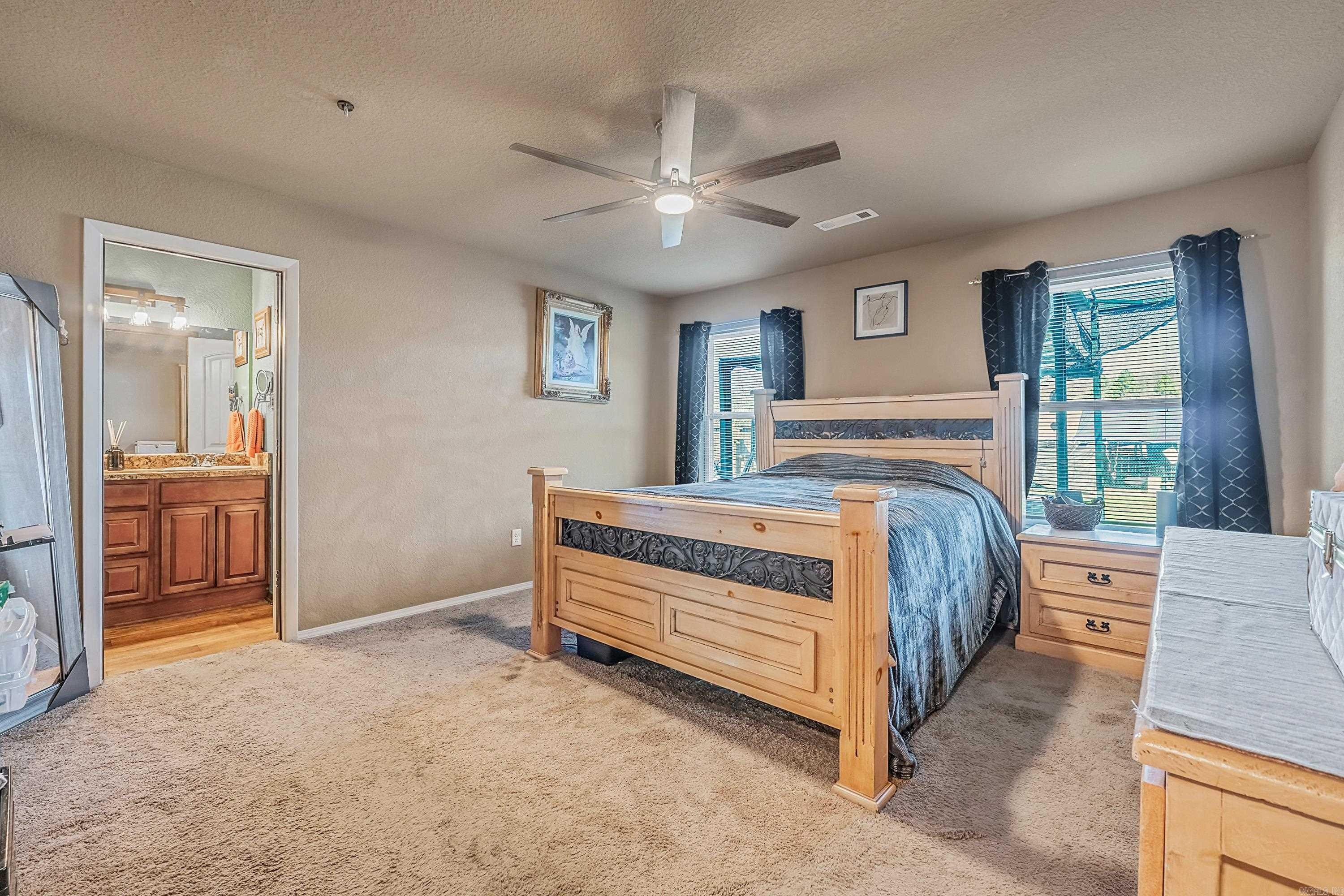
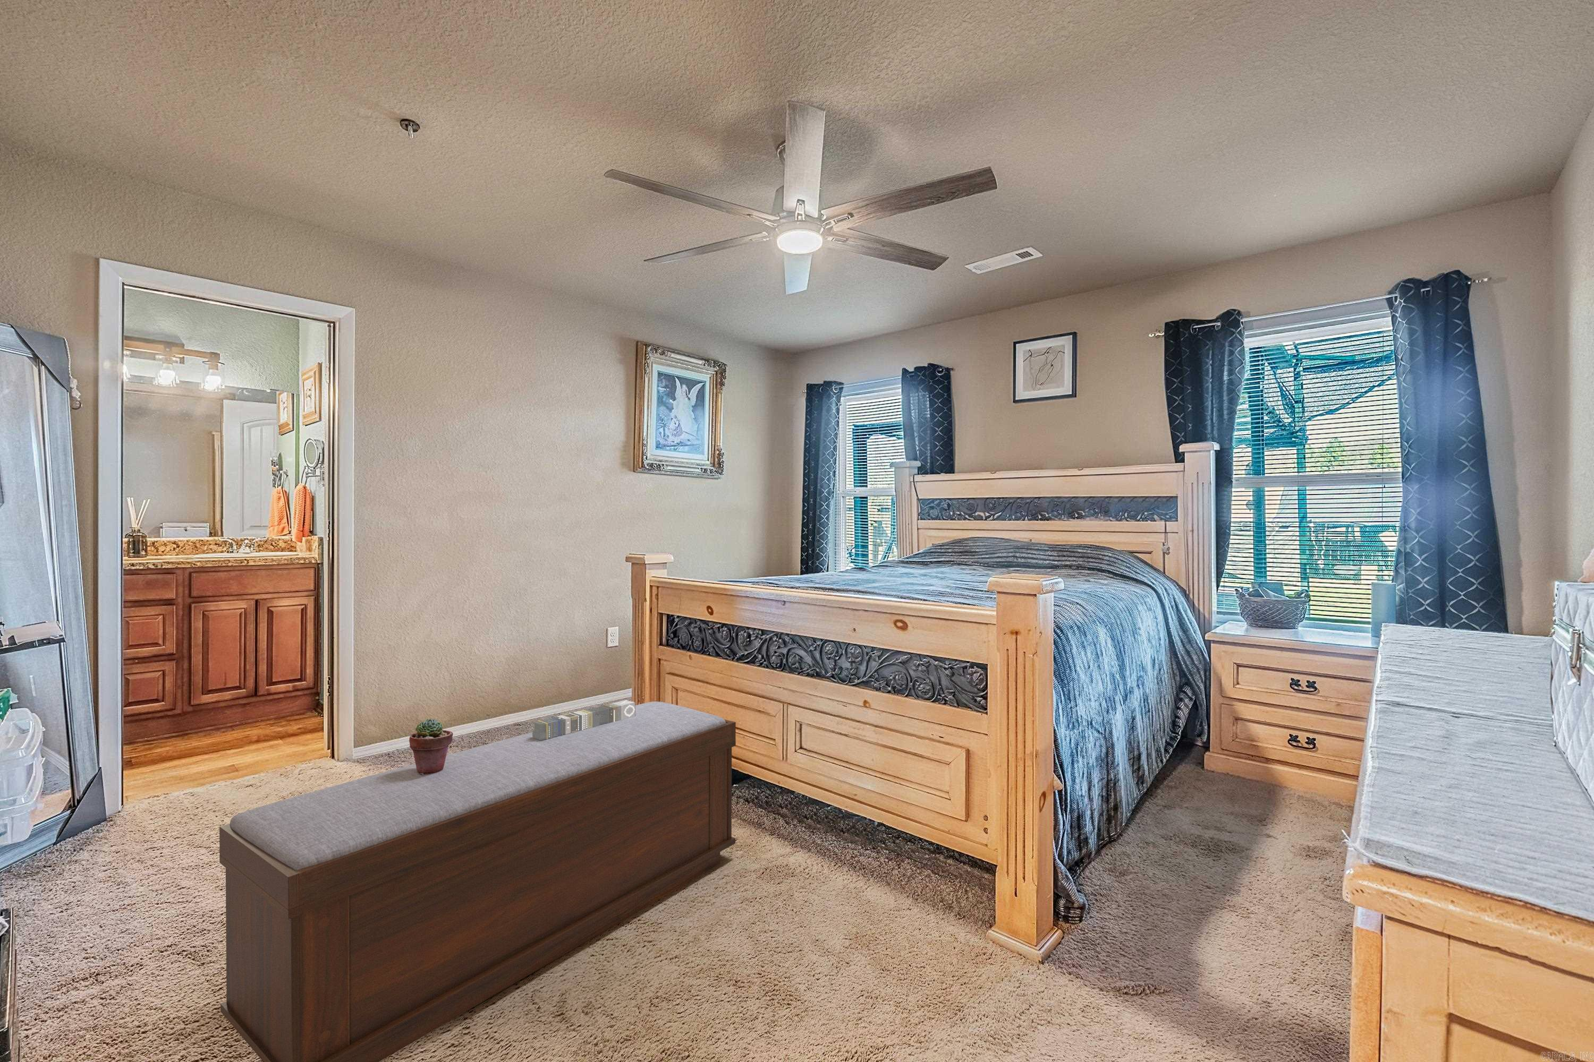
+ potted succulent [409,718,454,775]
+ skyscraper [531,699,636,741]
+ bench [219,700,737,1062]
